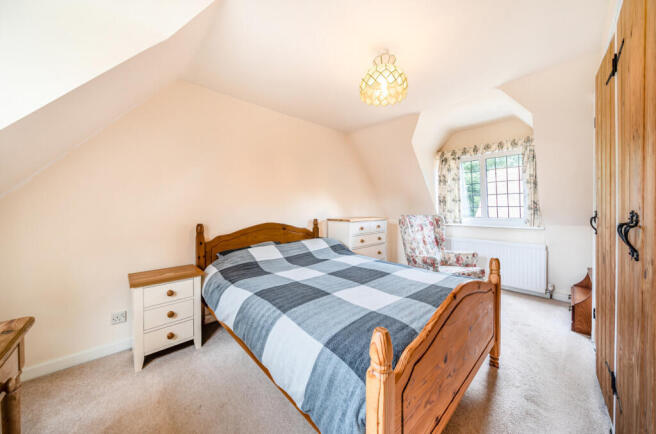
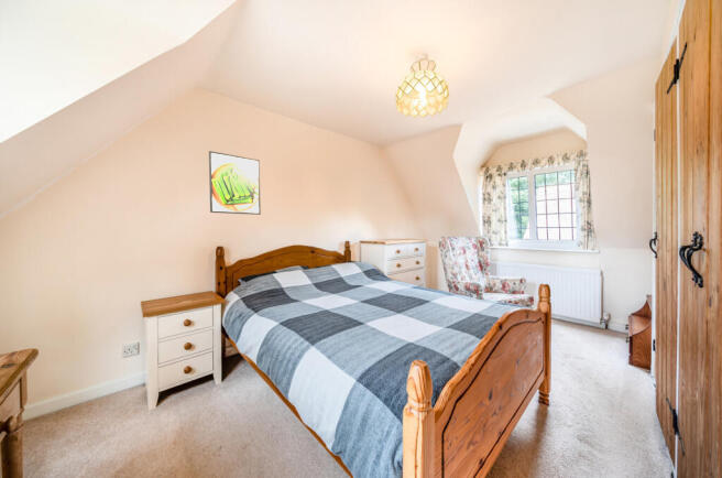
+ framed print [208,150,262,216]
